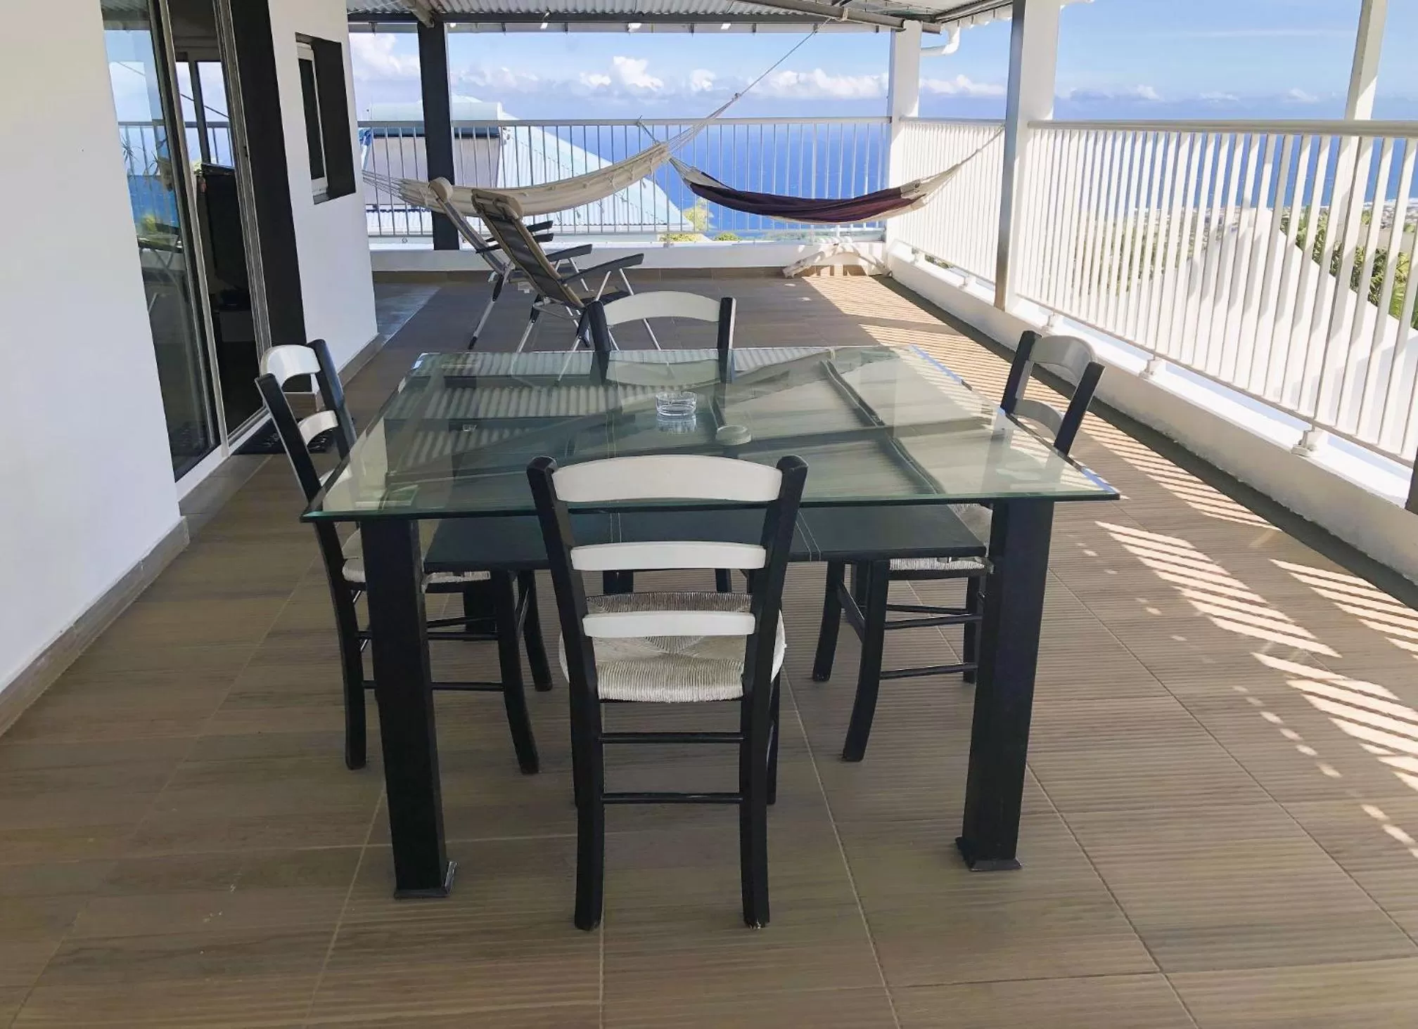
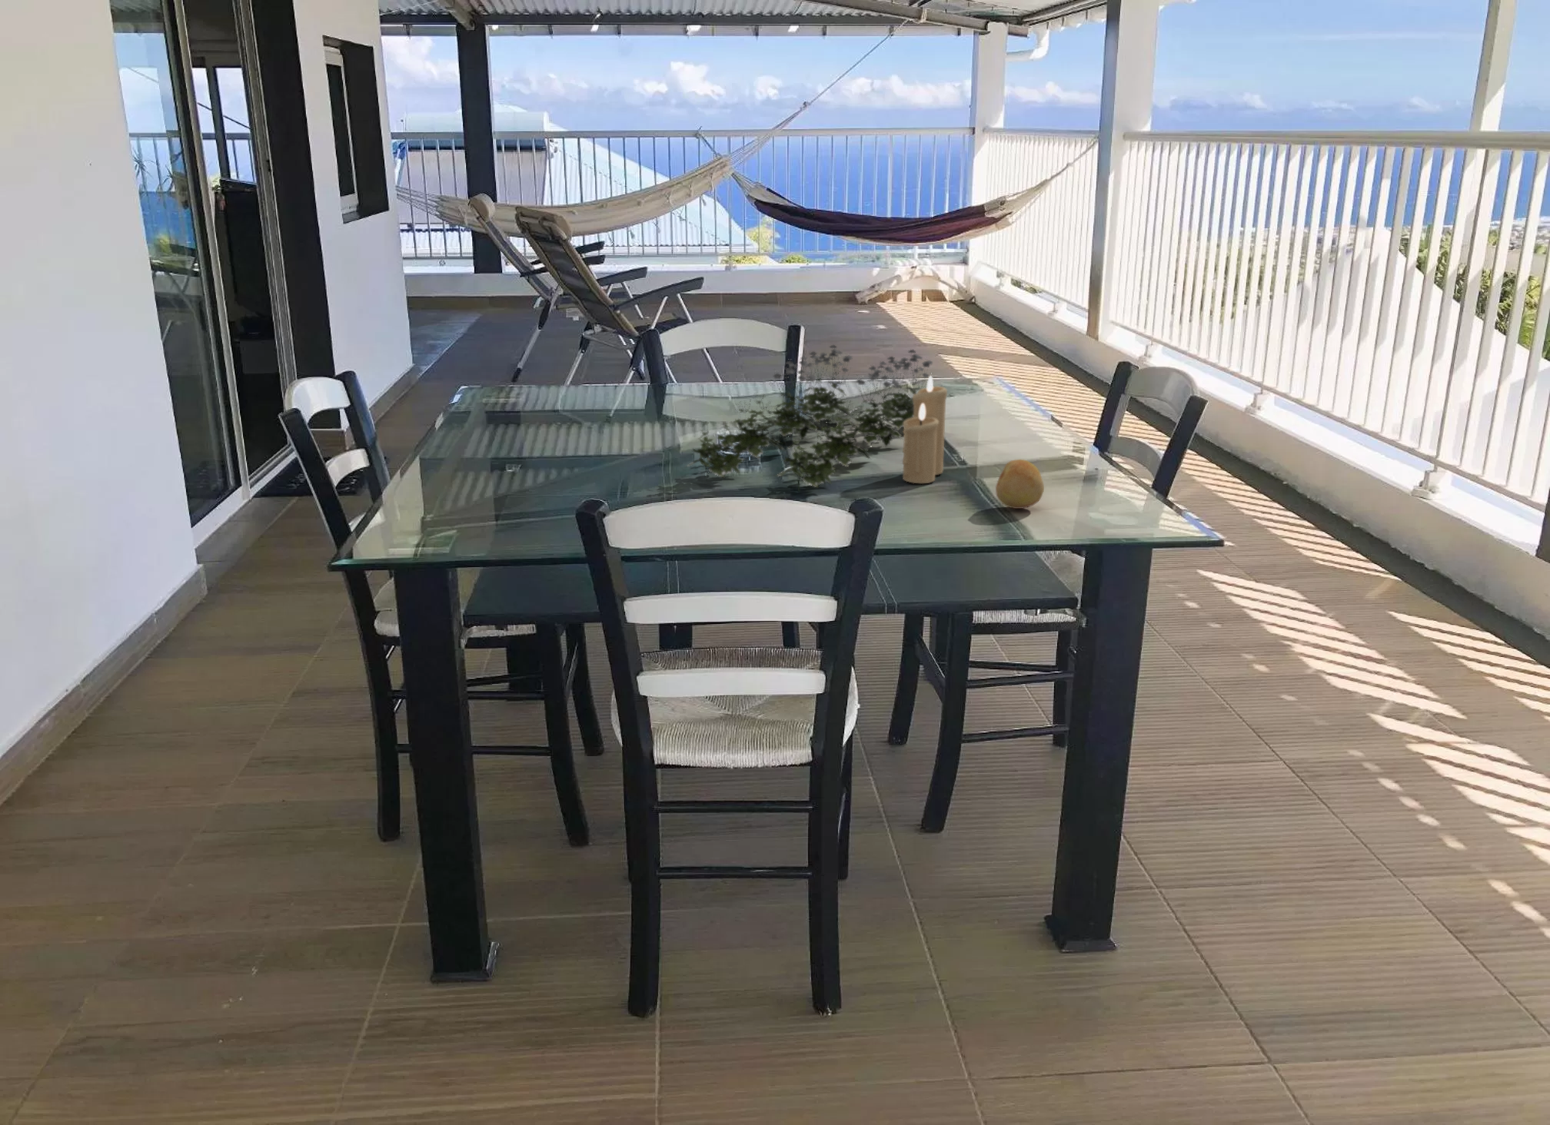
+ candle [901,375,948,484]
+ plant [685,343,935,492]
+ fruit [995,458,1045,509]
